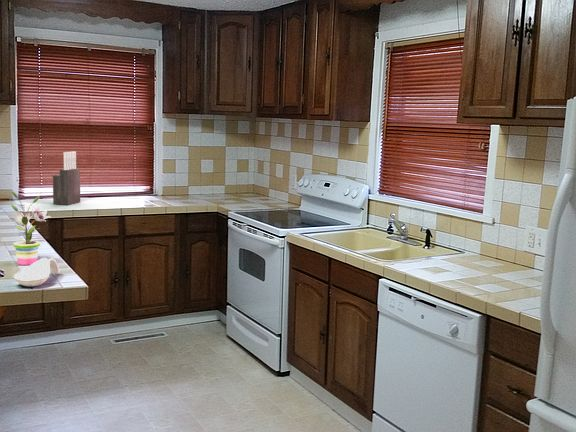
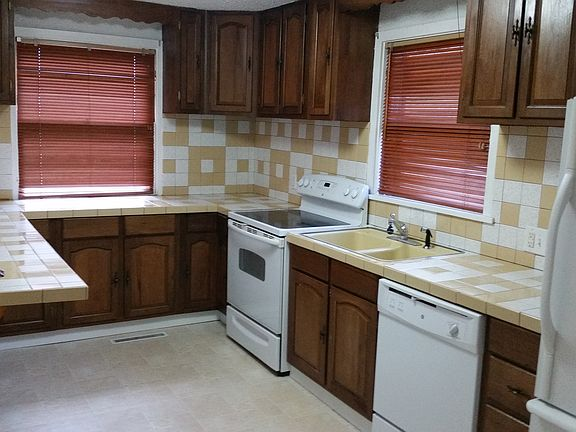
- knife block [52,150,81,206]
- potted plant [9,190,51,266]
- spoon rest [13,257,60,288]
